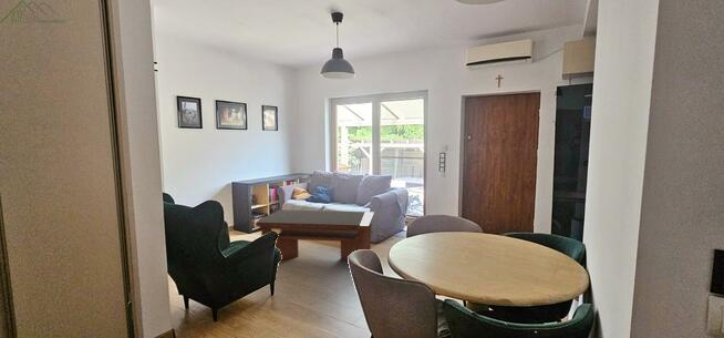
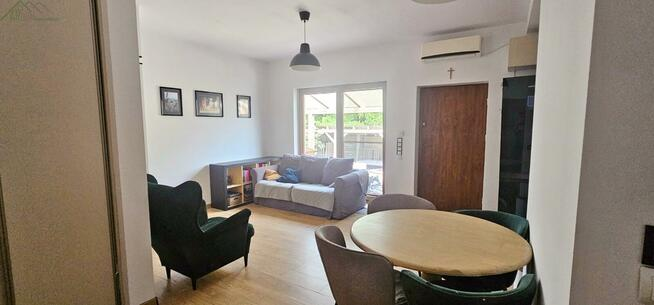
- coffee table [255,208,375,263]
